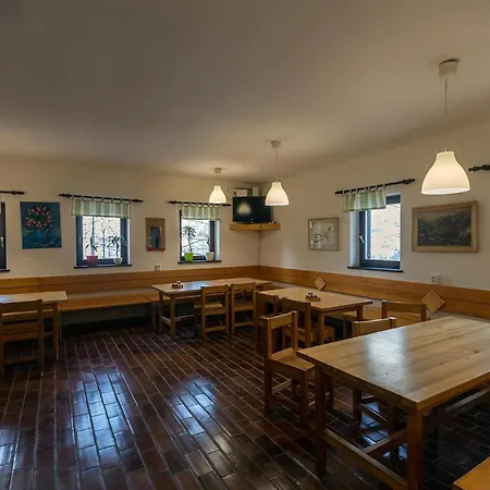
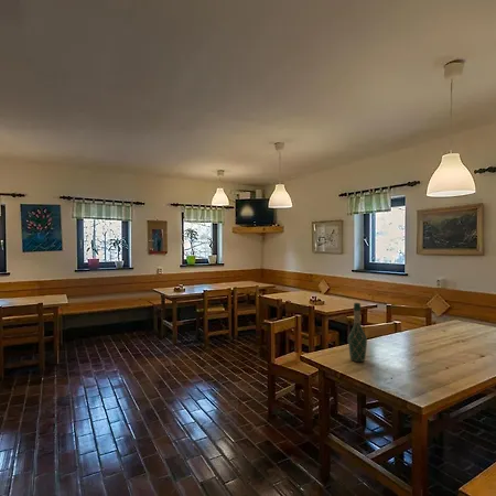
+ wine bottle [347,302,368,363]
